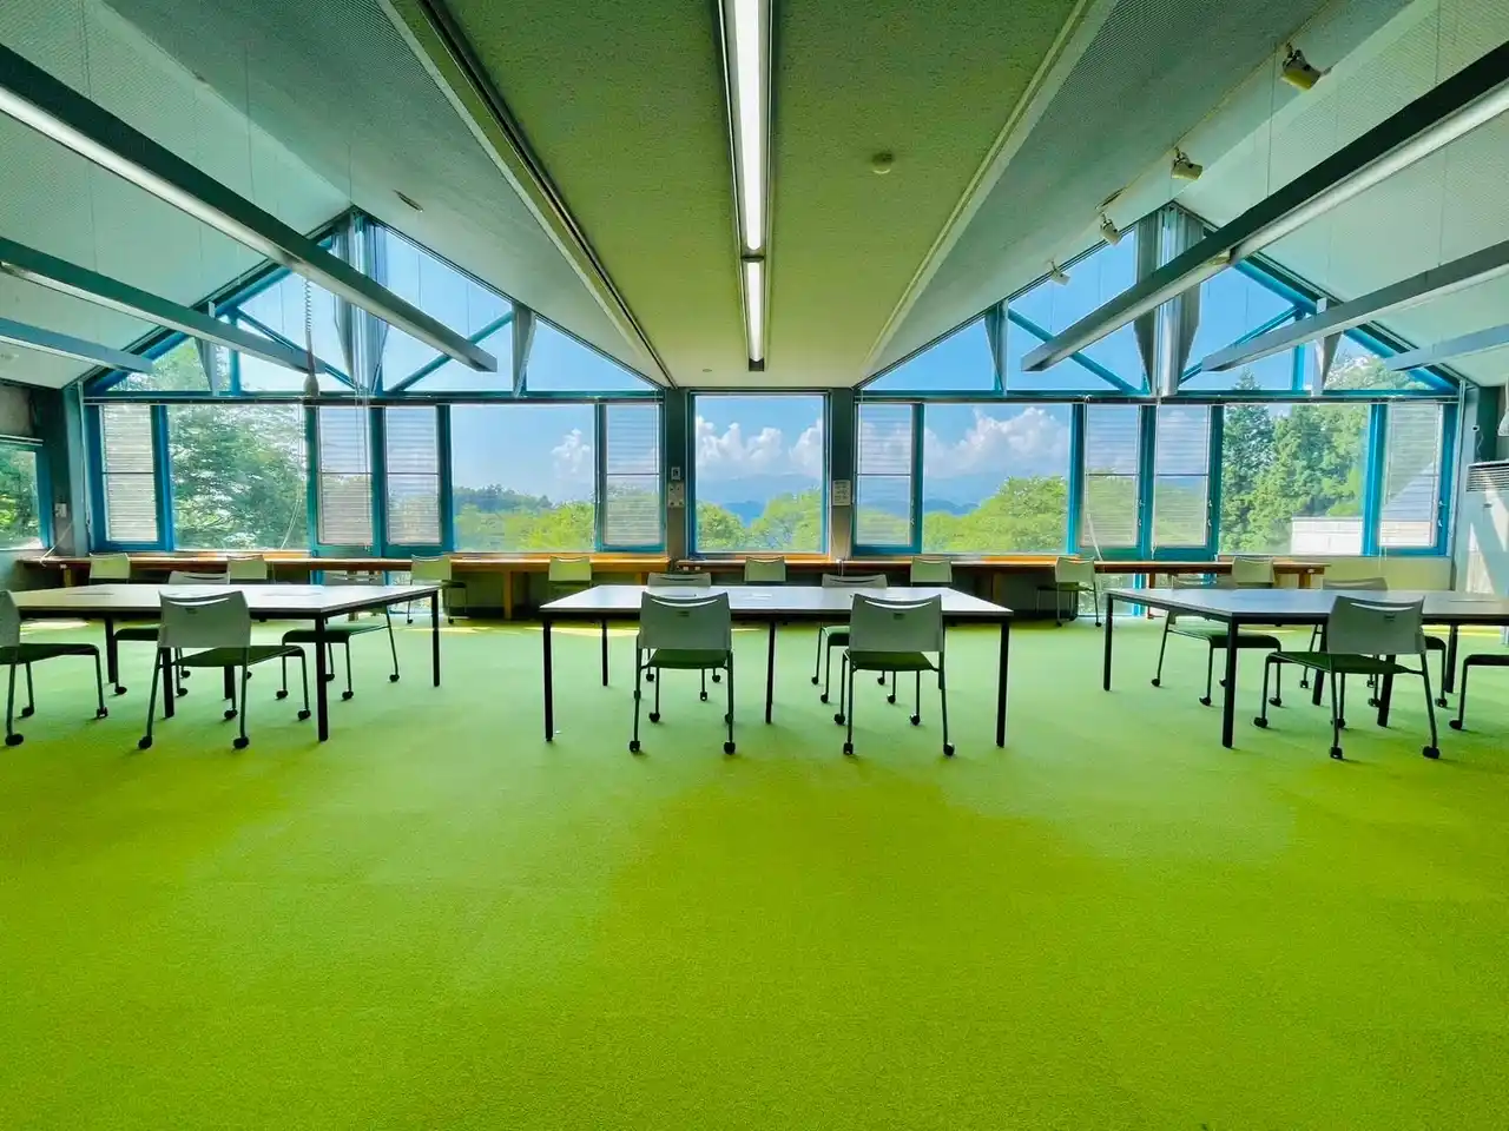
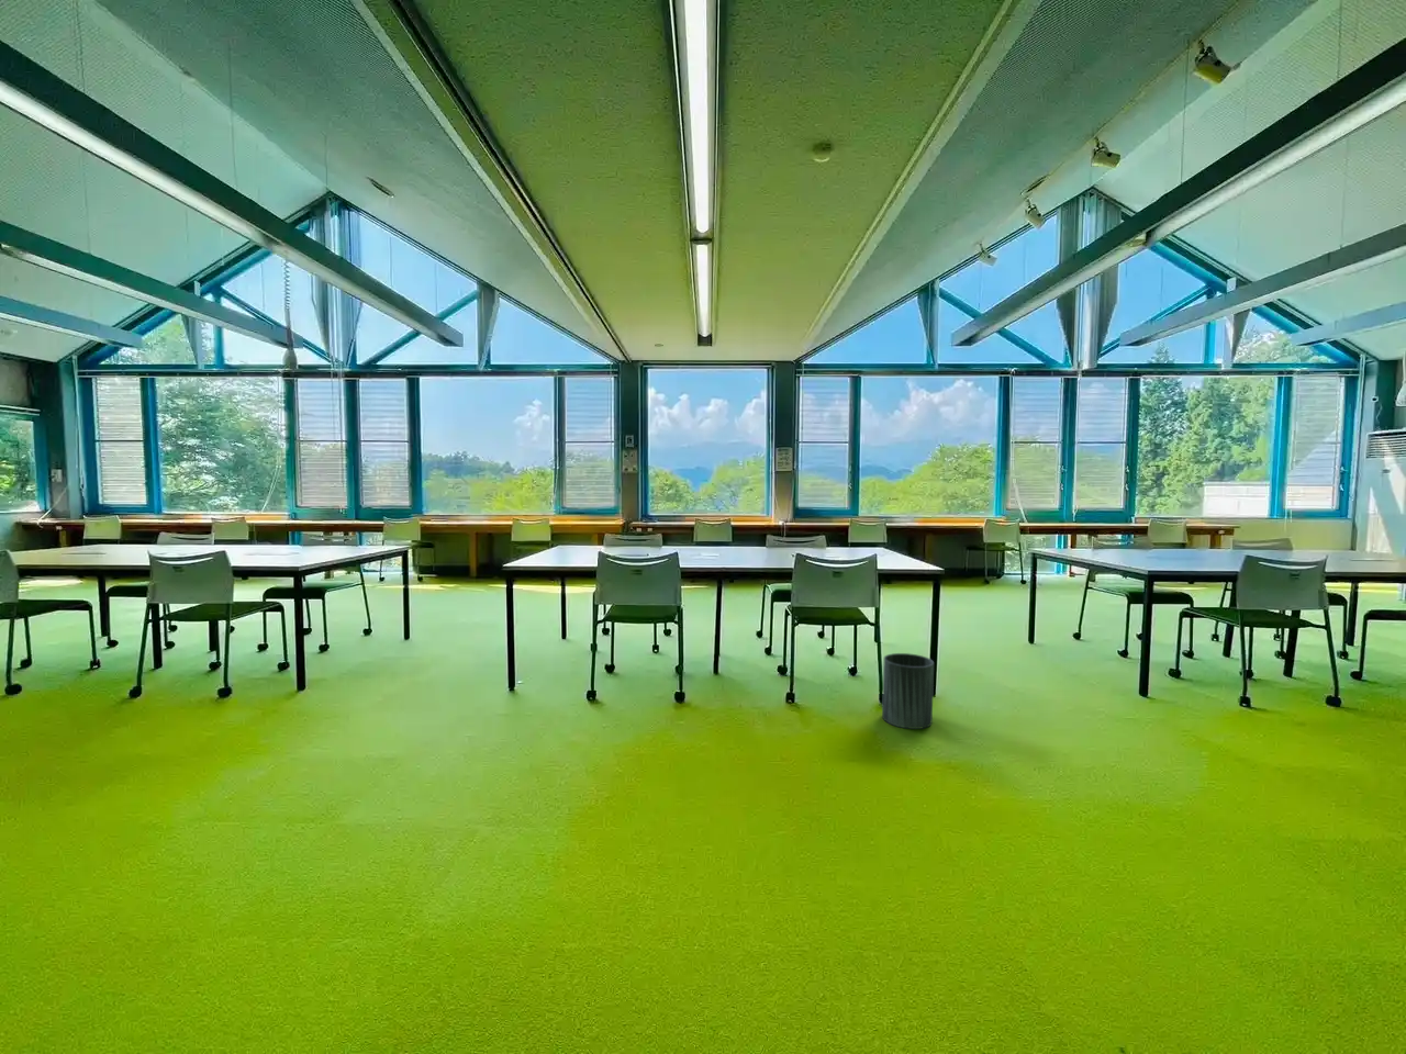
+ trash can [881,652,934,730]
